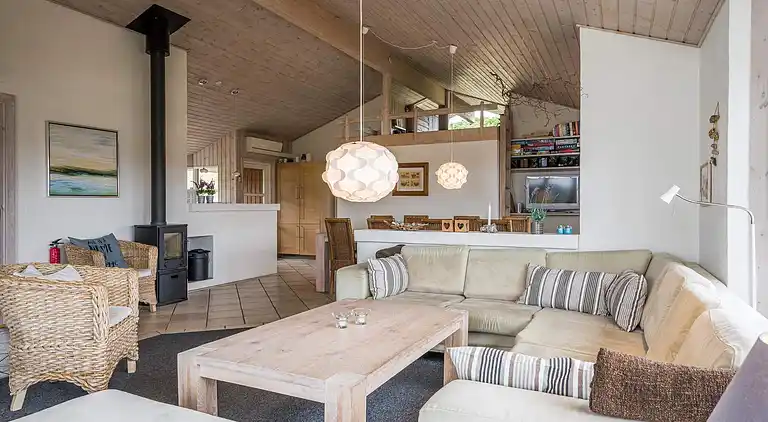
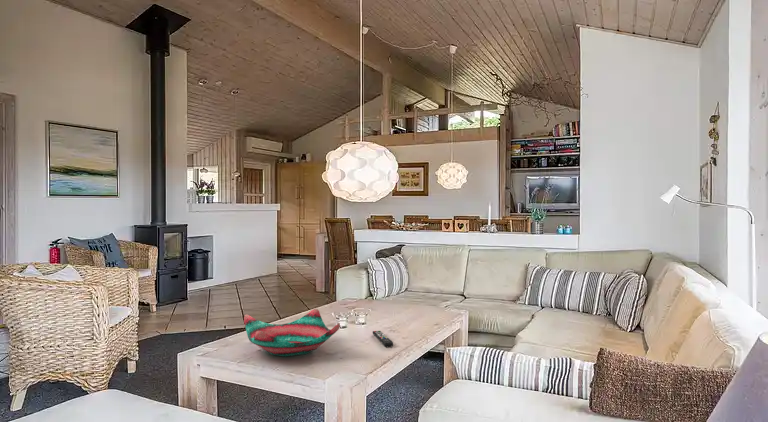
+ decorative bowl [243,308,341,357]
+ remote control [372,330,394,348]
